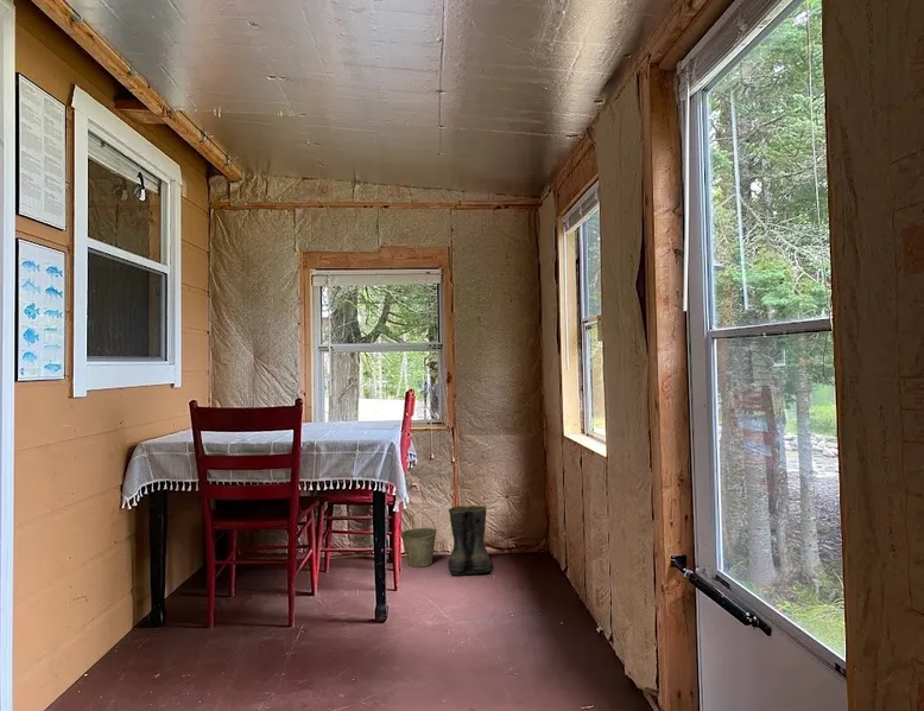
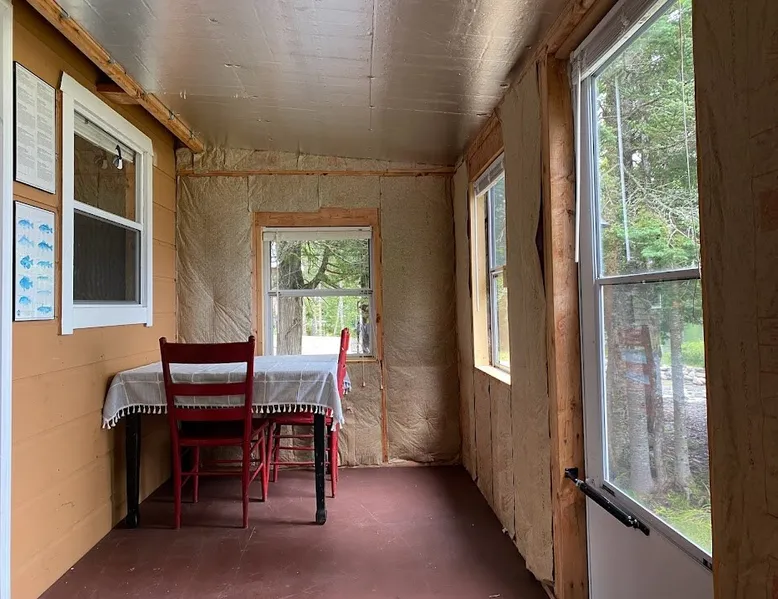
- boots [447,504,493,577]
- bucket [401,510,438,569]
